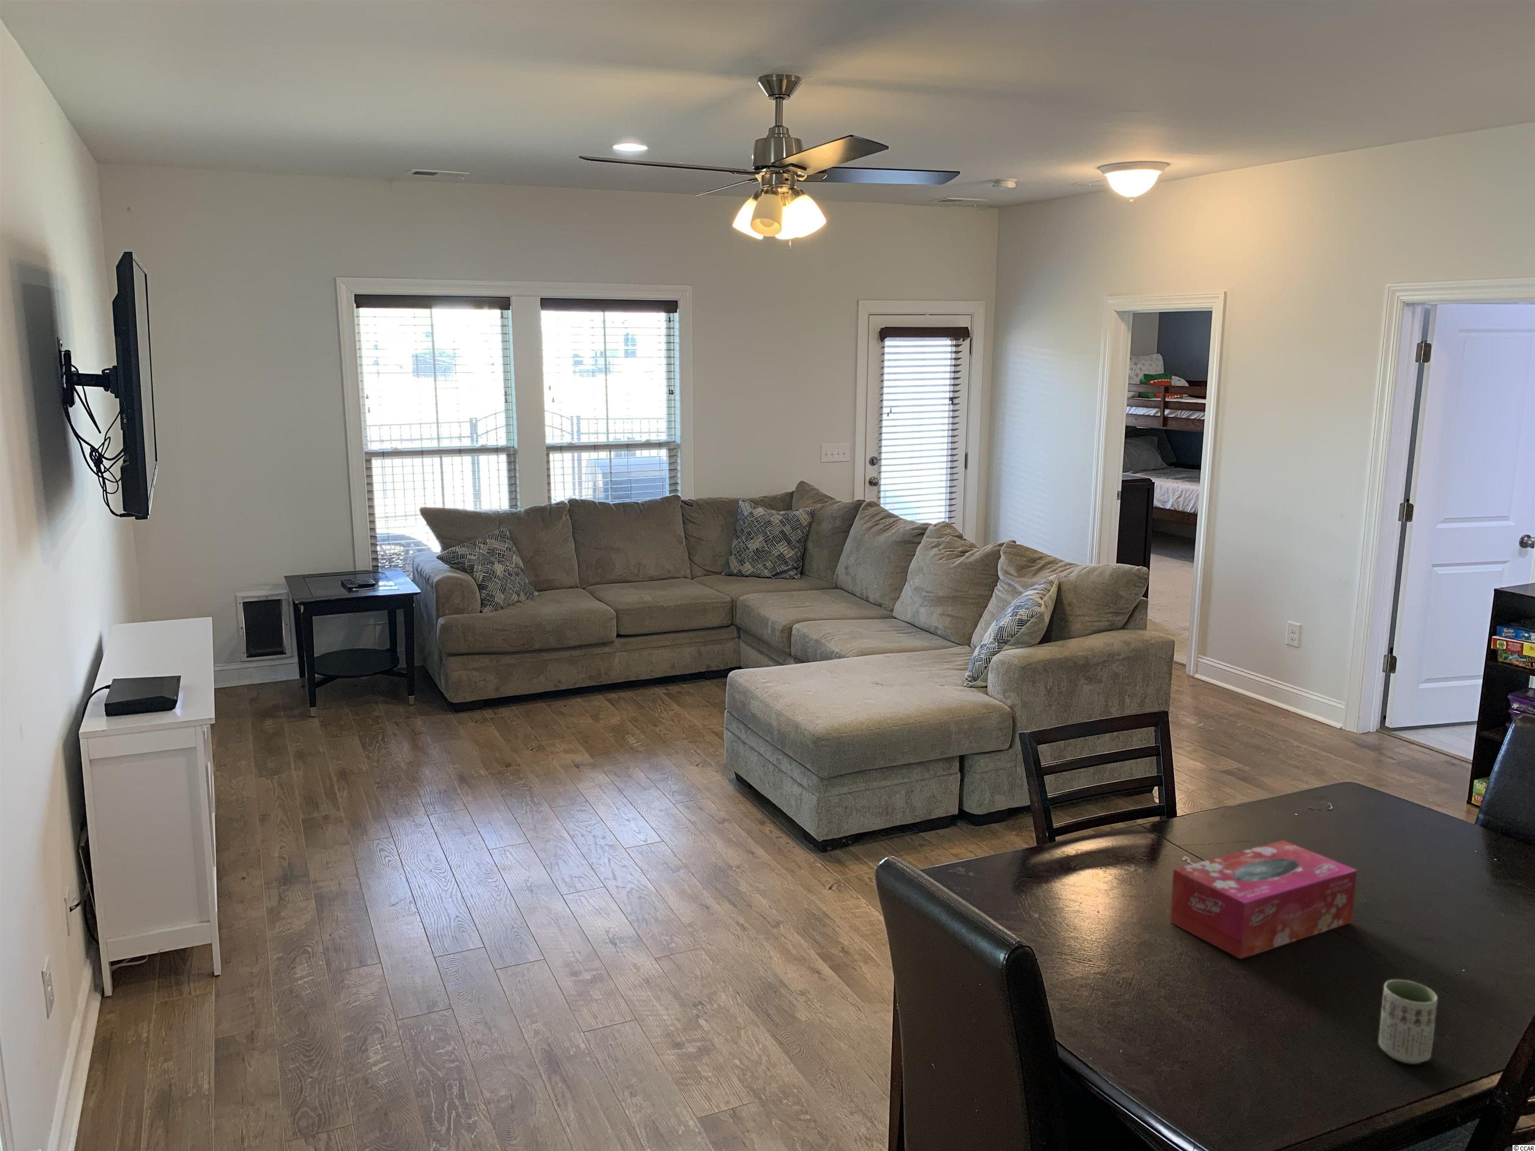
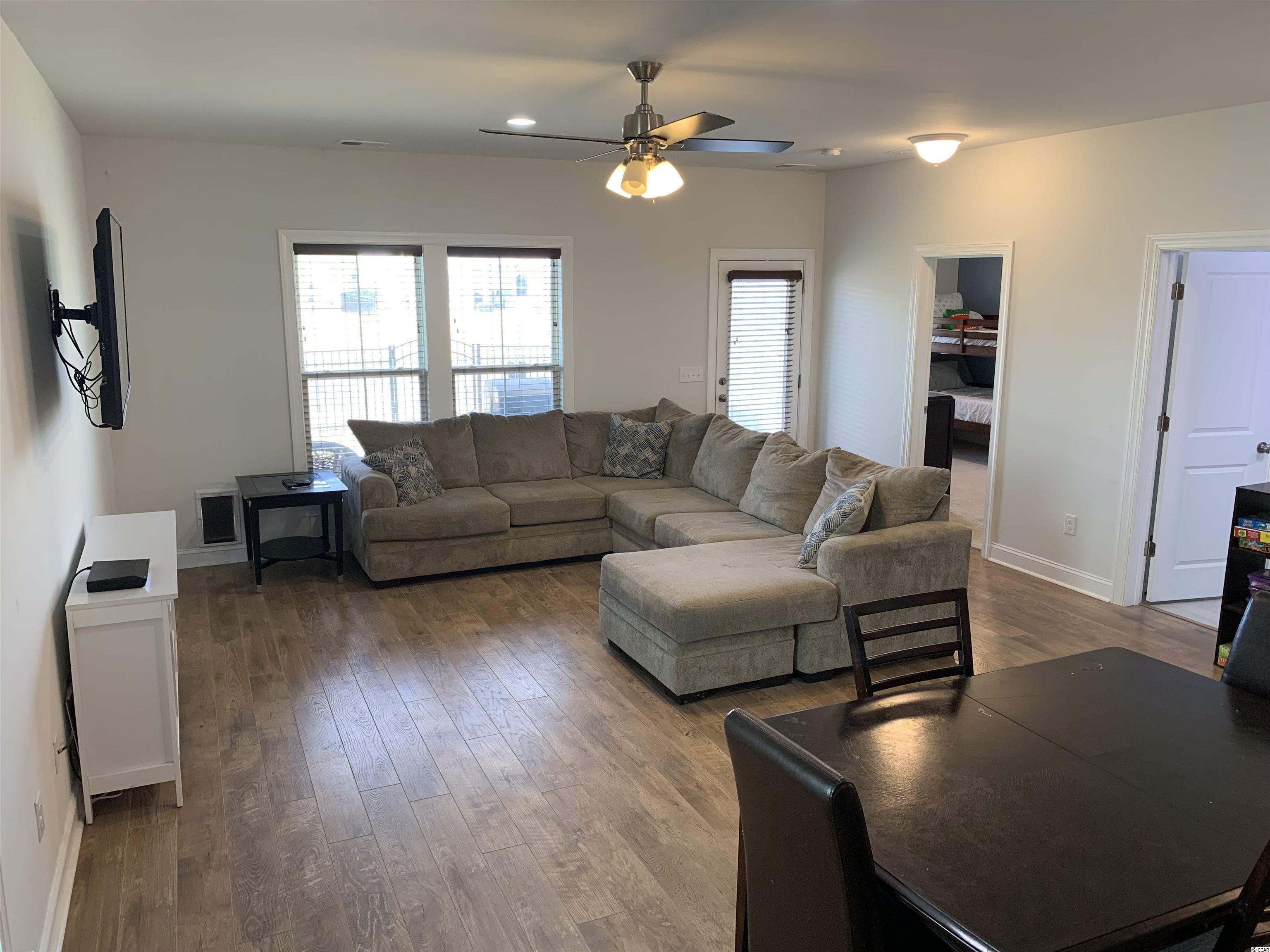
- tissue box [1169,840,1357,960]
- cup [1378,979,1438,1064]
